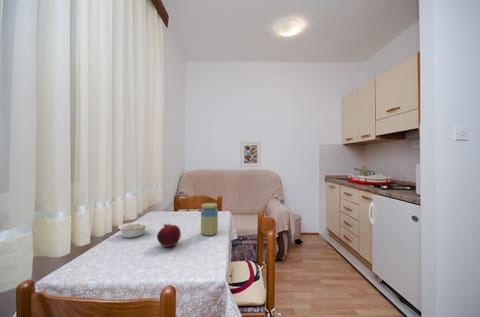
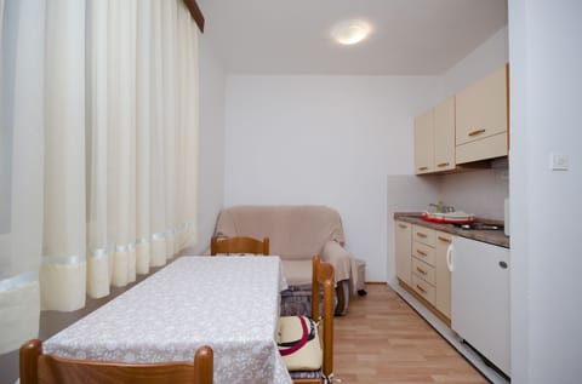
- fruit [156,222,182,248]
- legume [117,221,149,239]
- jar [200,202,219,236]
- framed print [239,141,262,168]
